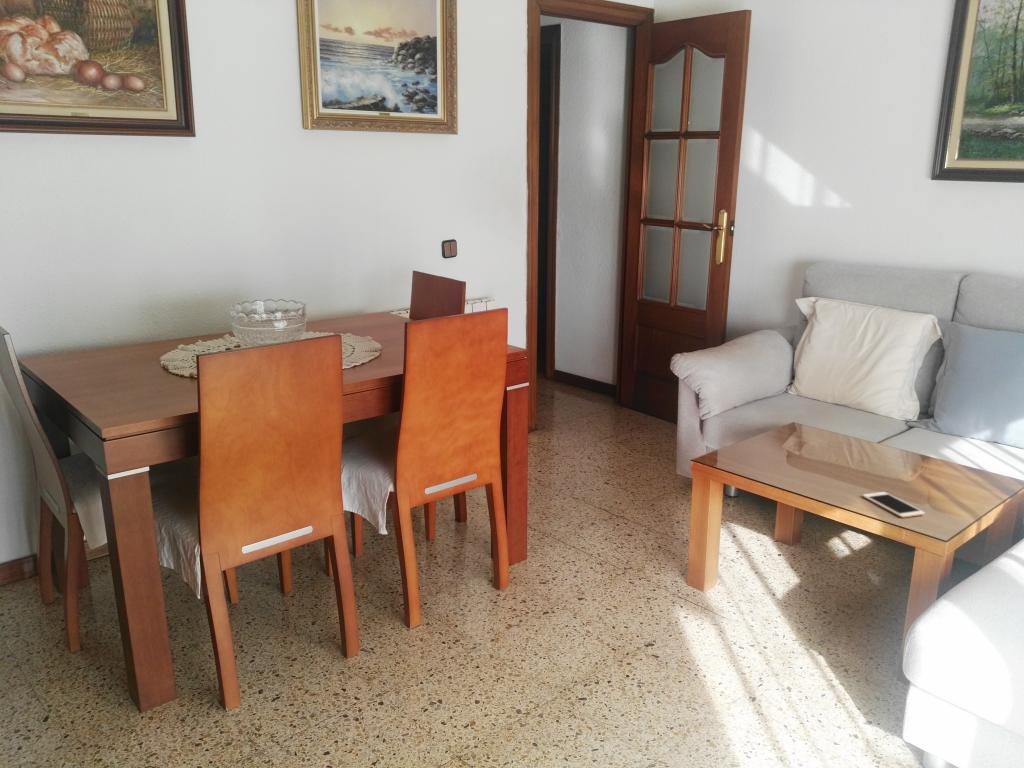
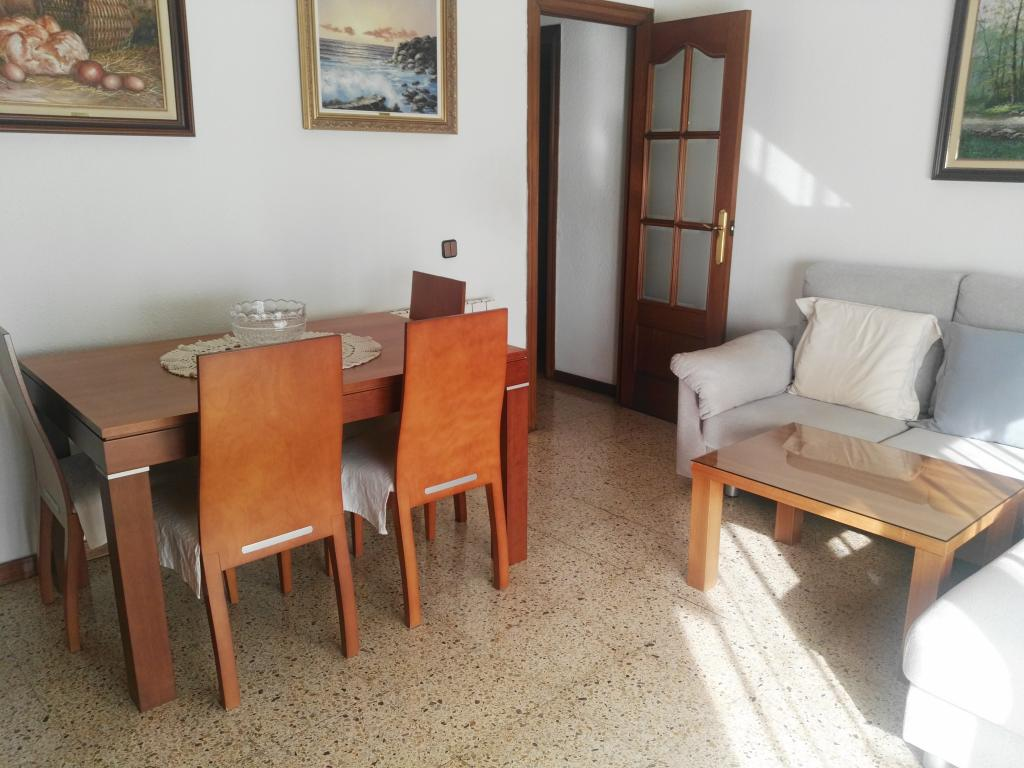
- cell phone [862,491,926,519]
